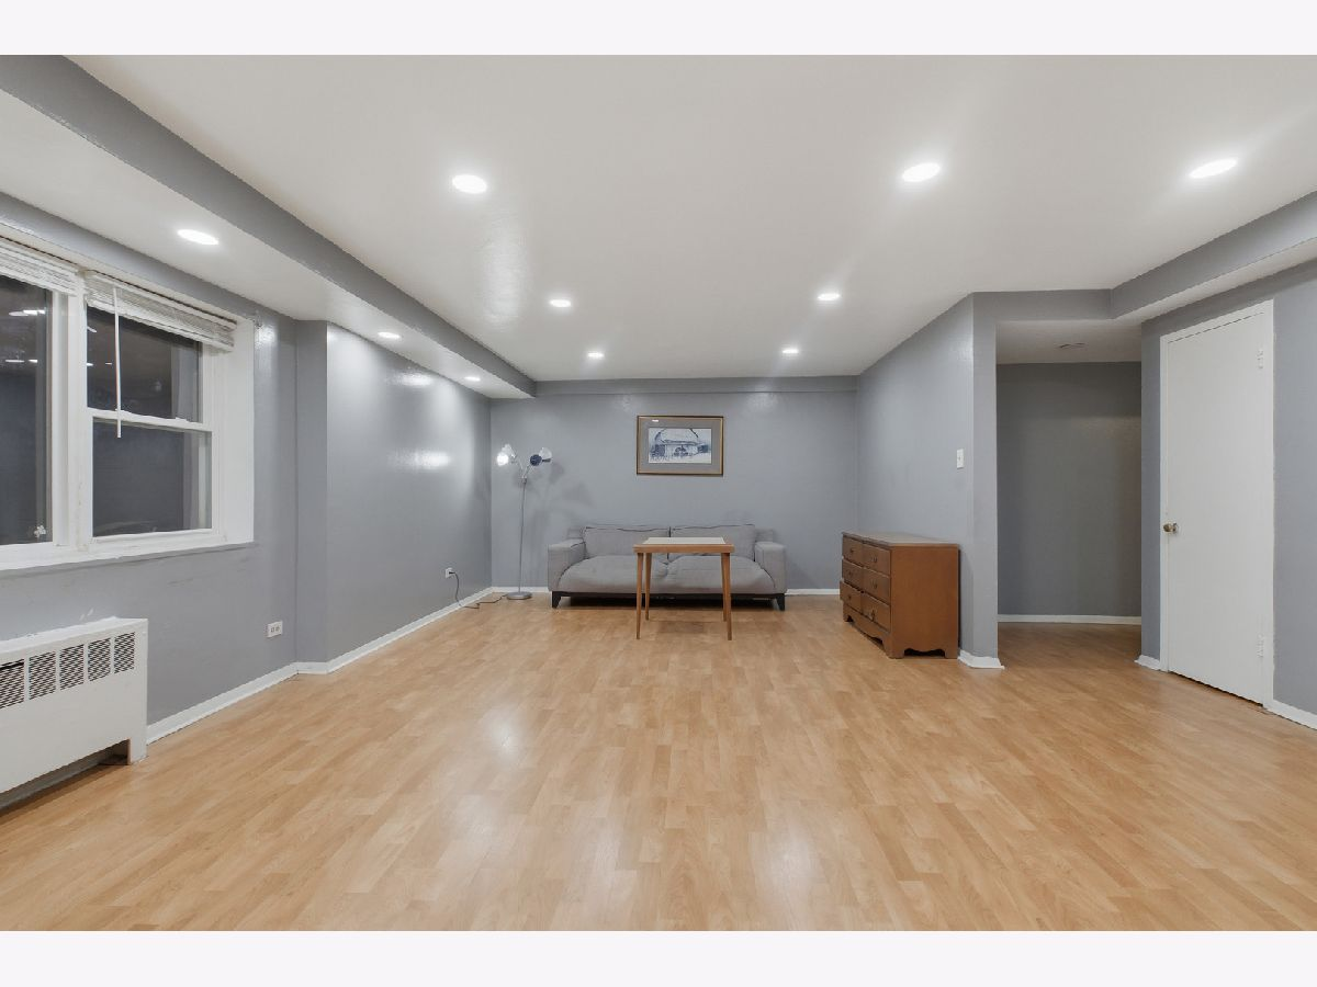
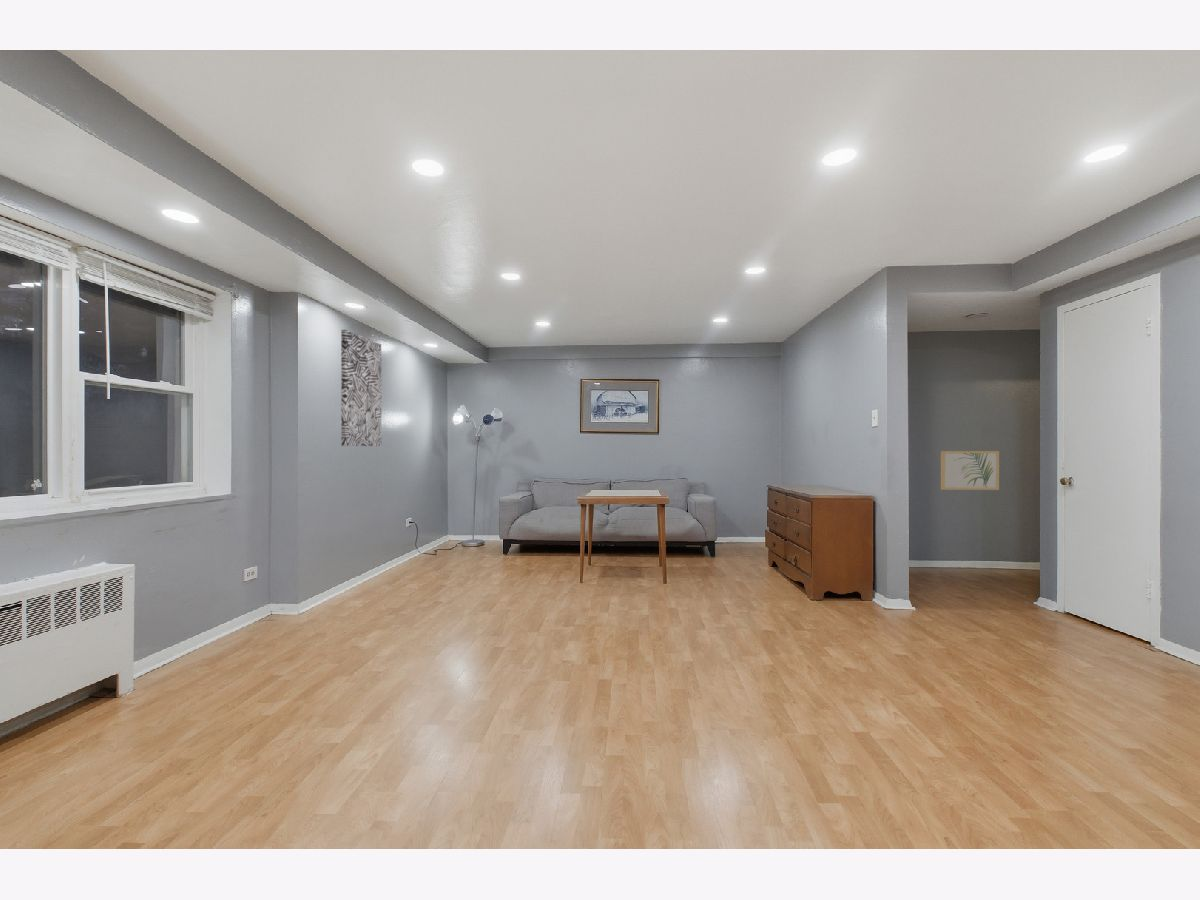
+ wall art [340,329,382,447]
+ wall art [940,450,1000,491]
